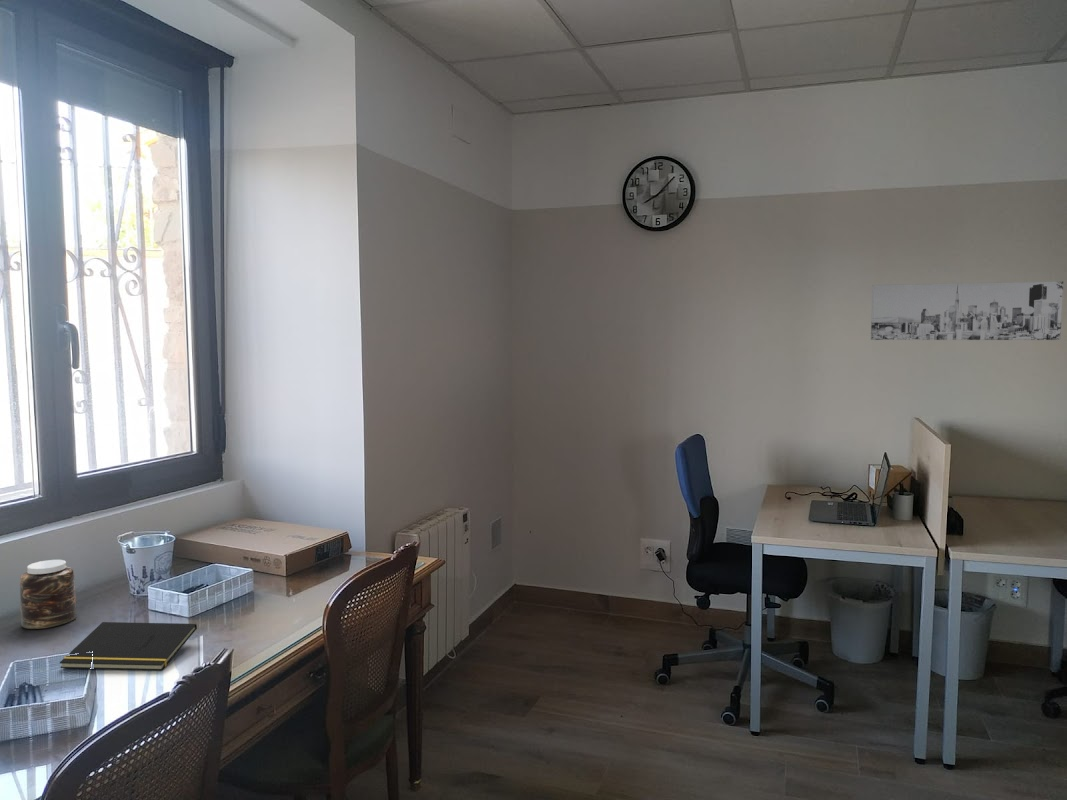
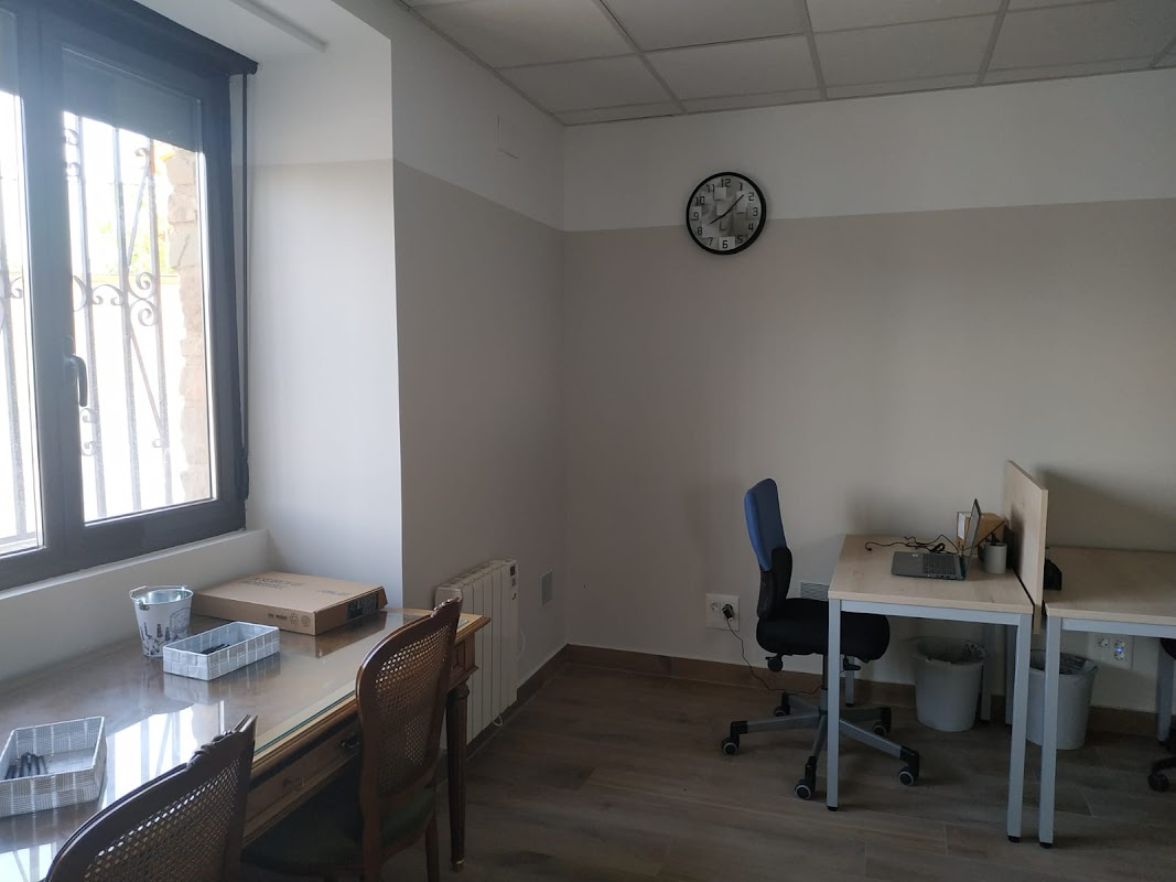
- wall art [870,280,1064,341]
- jar [19,559,77,630]
- notepad [59,621,198,671]
